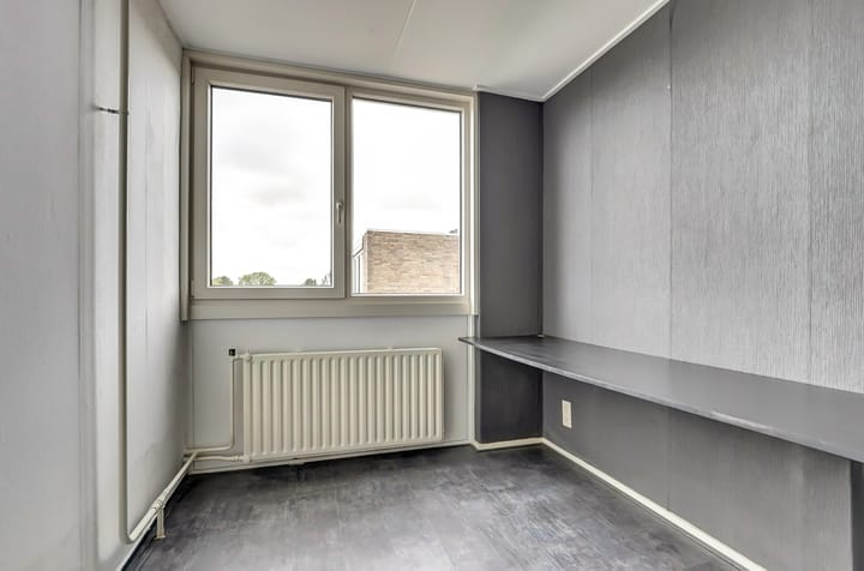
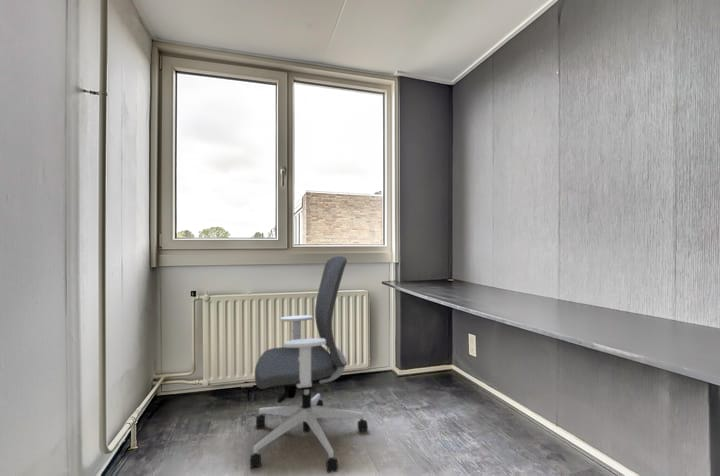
+ office chair [249,255,369,474]
